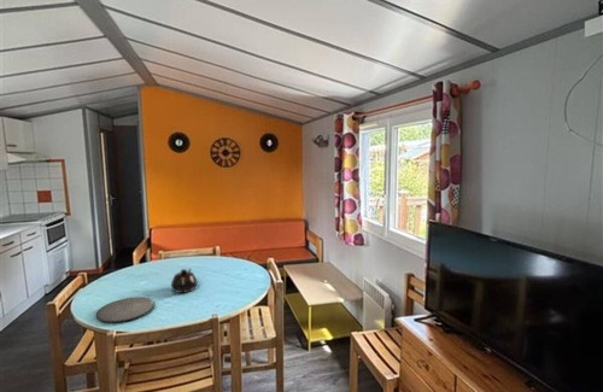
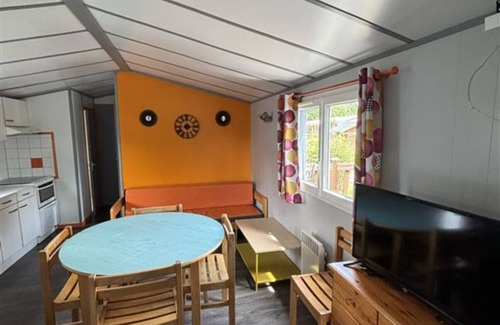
- plate [95,296,156,323]
- teapot [170,268,199,294]
